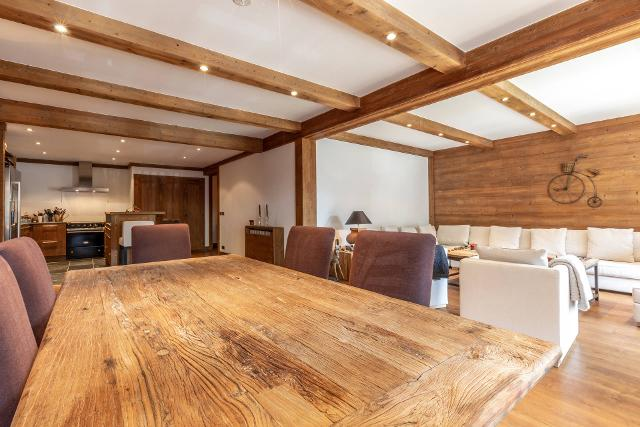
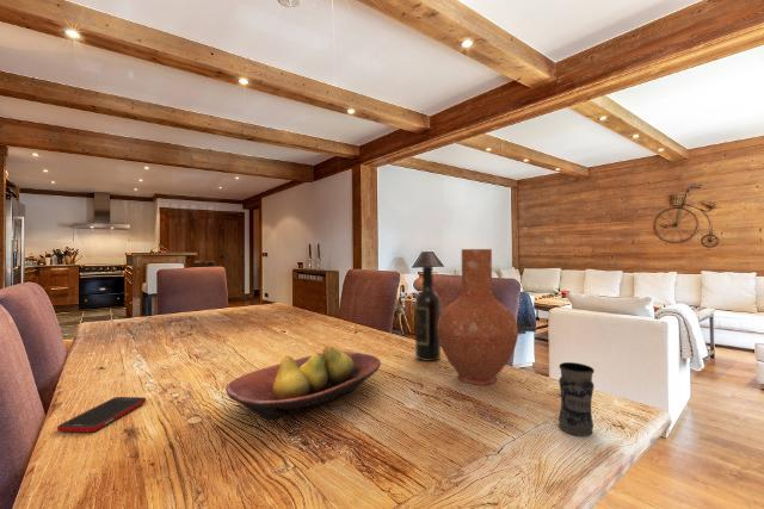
+ fruit bowl [224,344,382,420]
+ jar [557,361,596,437]
+ vase [437,248,519,386]
+ wine bottle [414,265,442,362]
+ cell phone [56,396,147,434]
